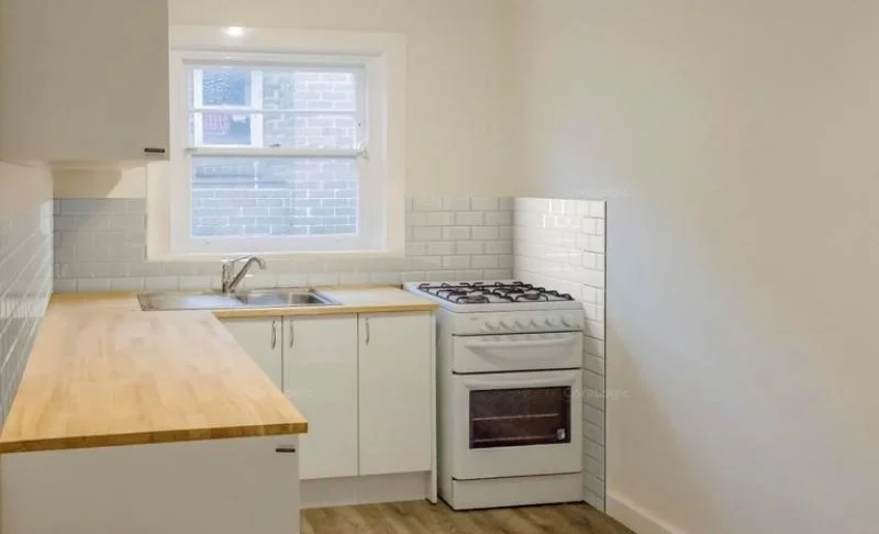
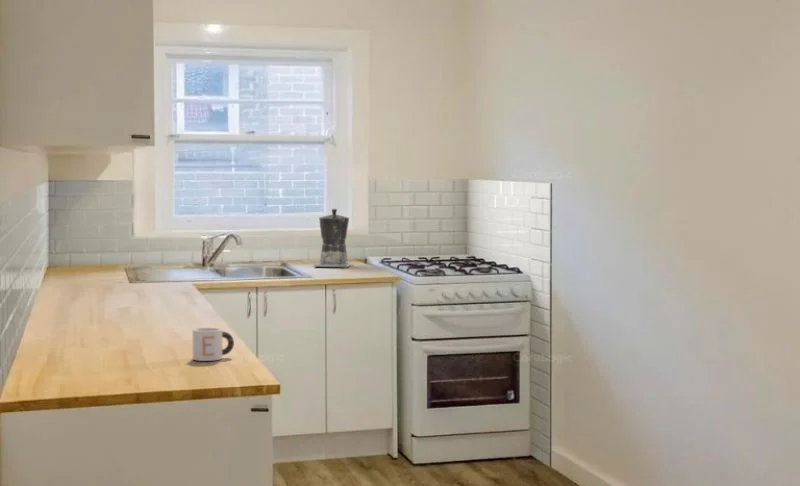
+ coffee maker [313,208,353,268]
+ mug [192,327,235,362]
